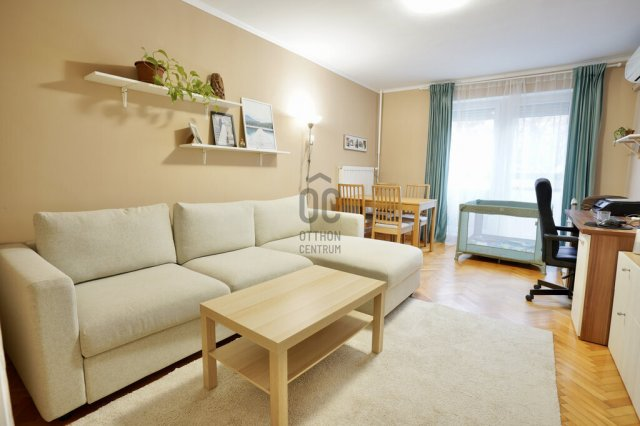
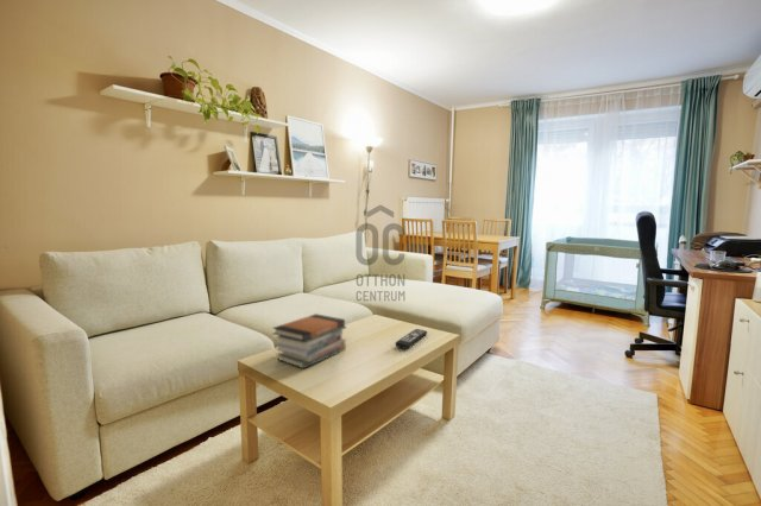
+ book stack [271,312,347,369]
+ remote control [395,328,428,350]
